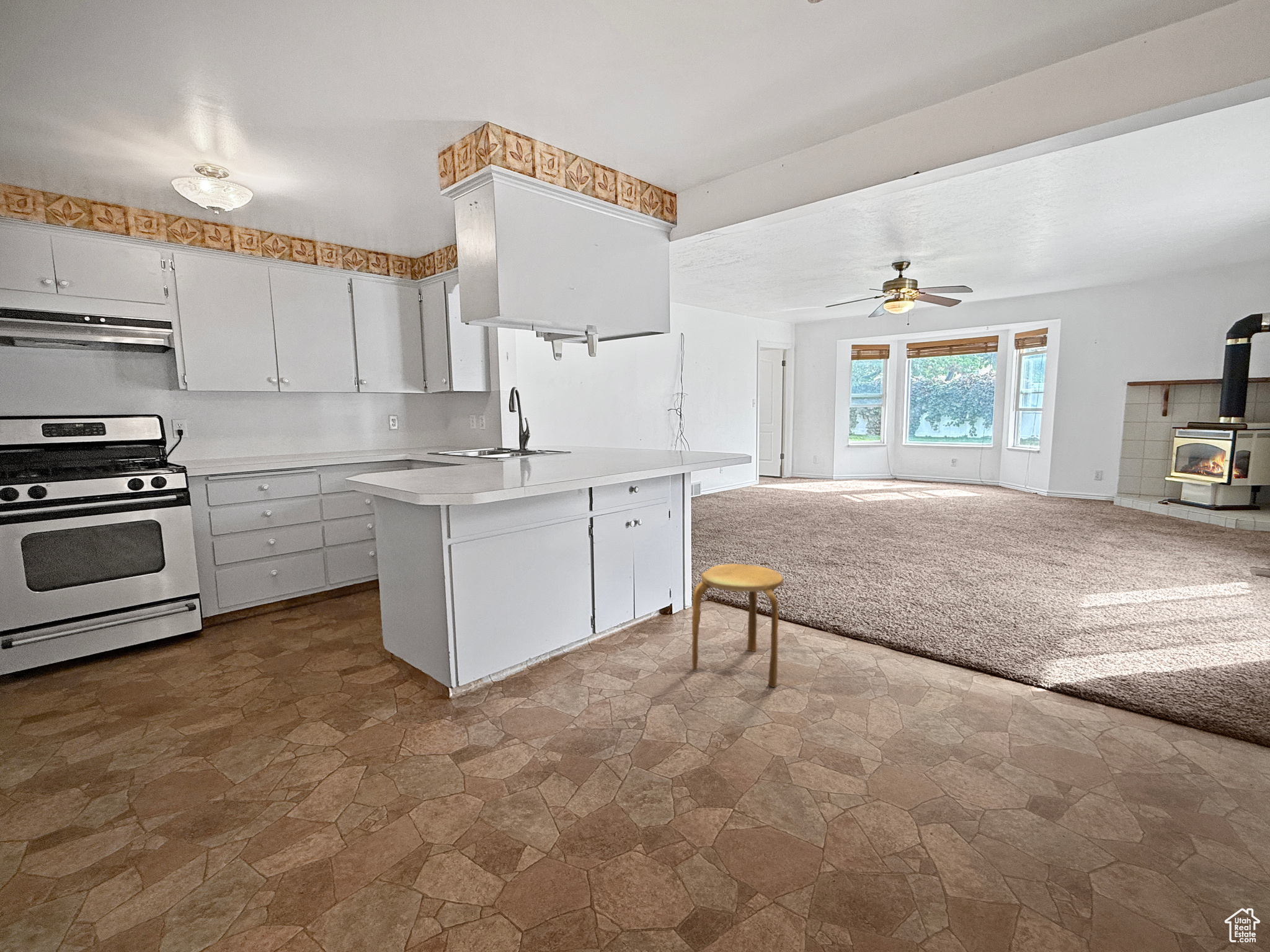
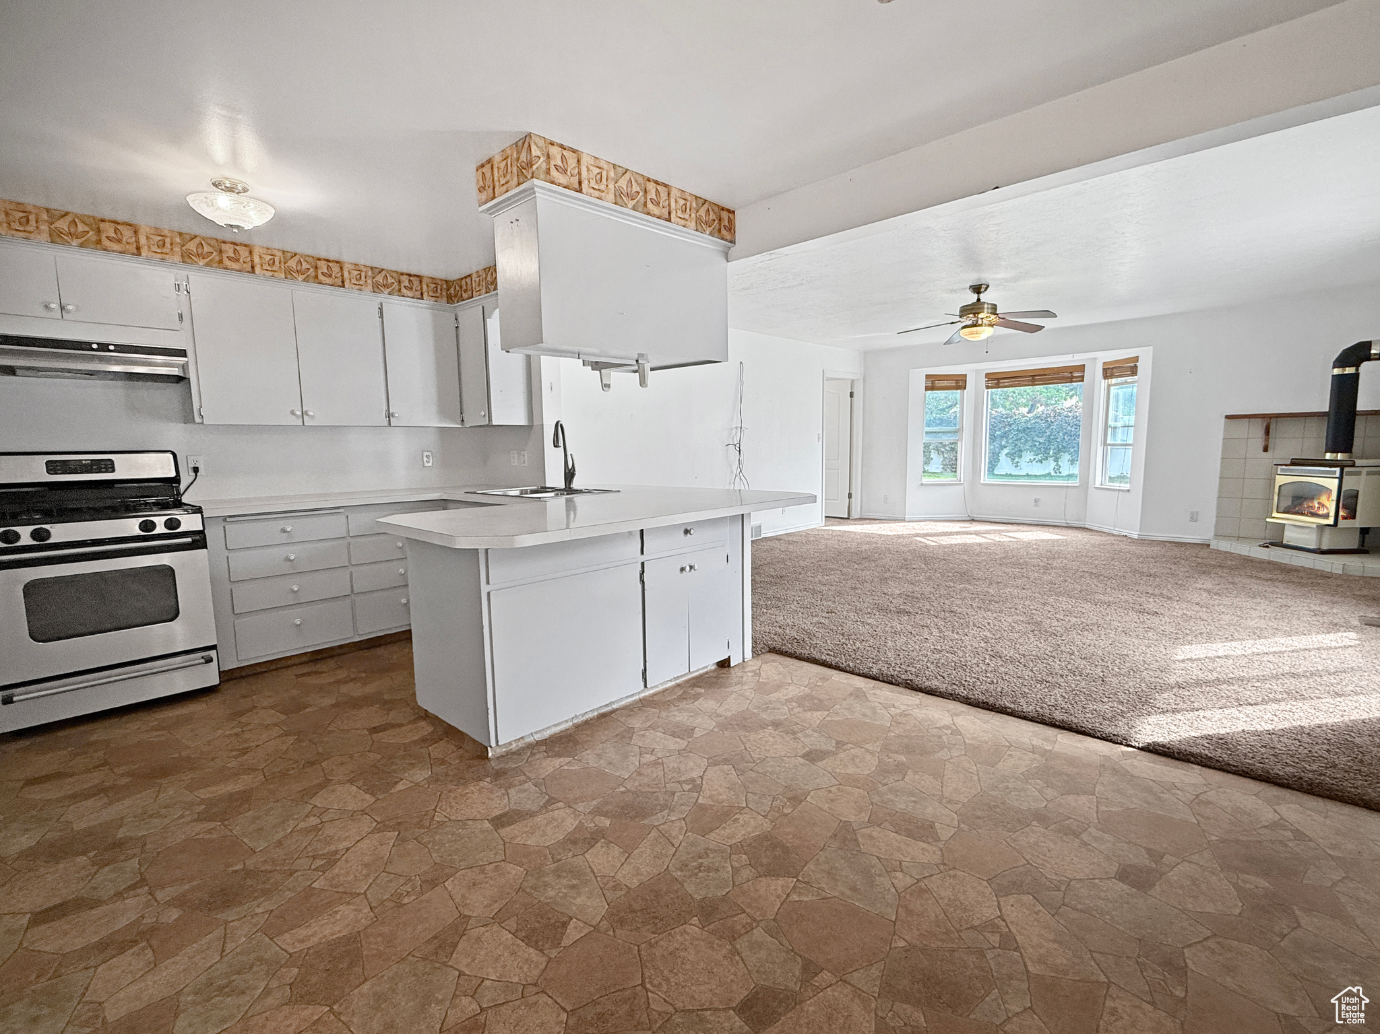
- stool [691,563,784,688]
